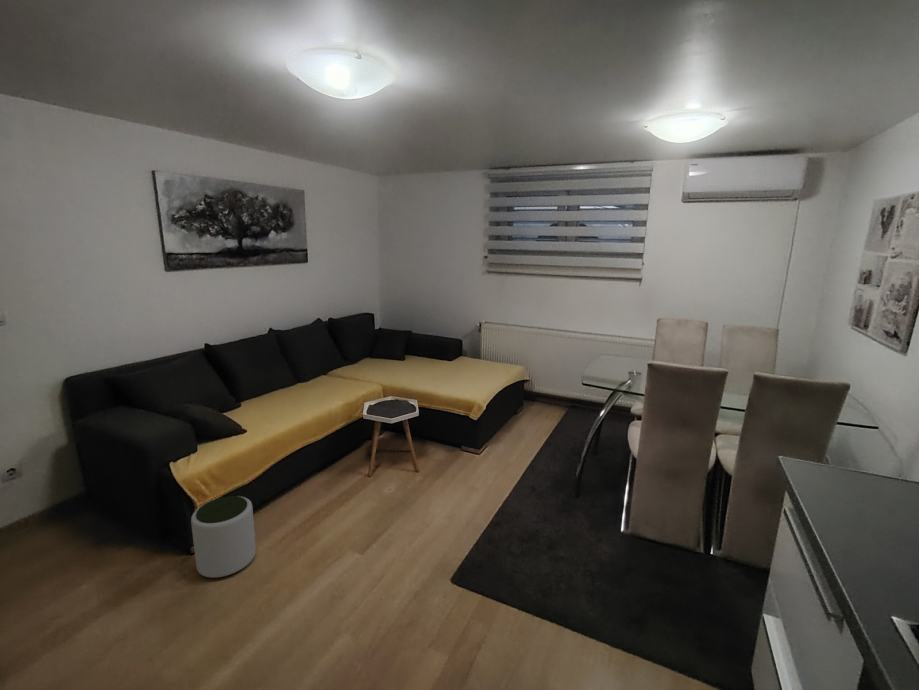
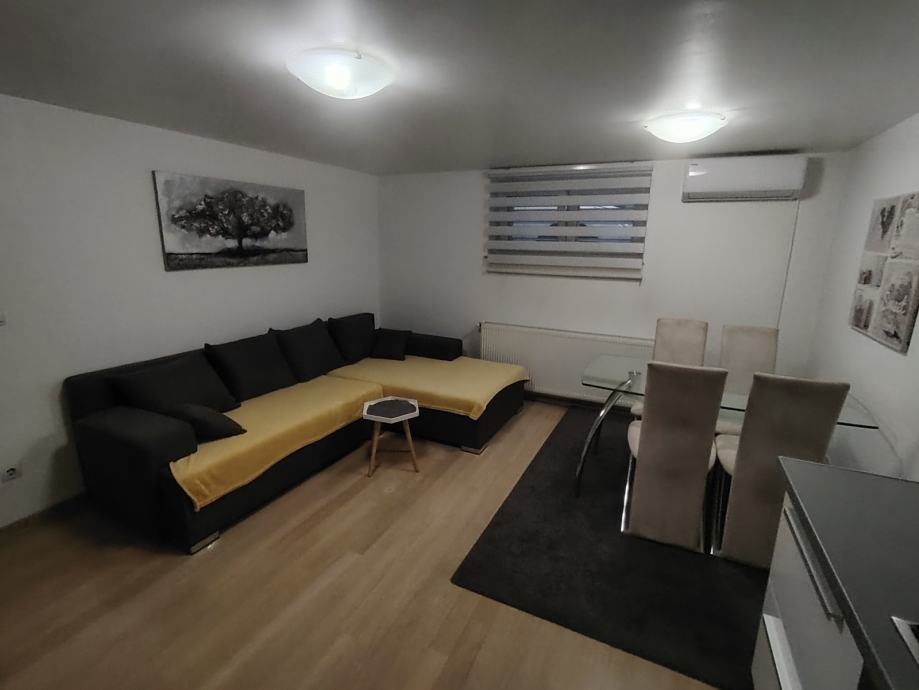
- plant pot [190,495,257,579]
